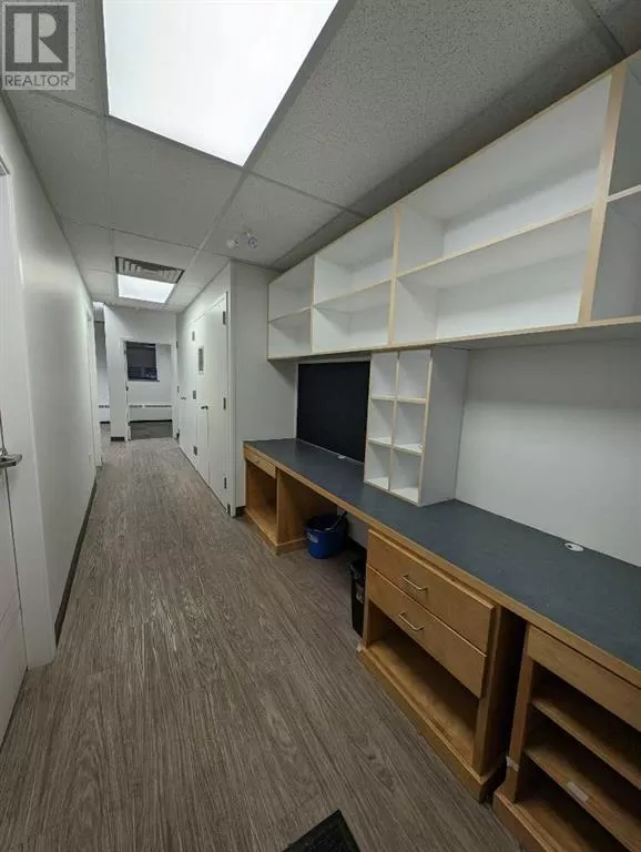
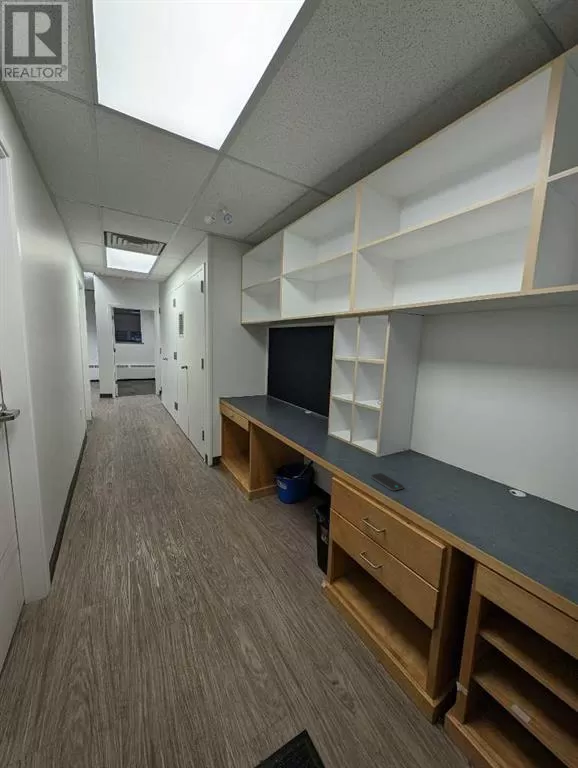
+ smartphone [370,472,405,492]
